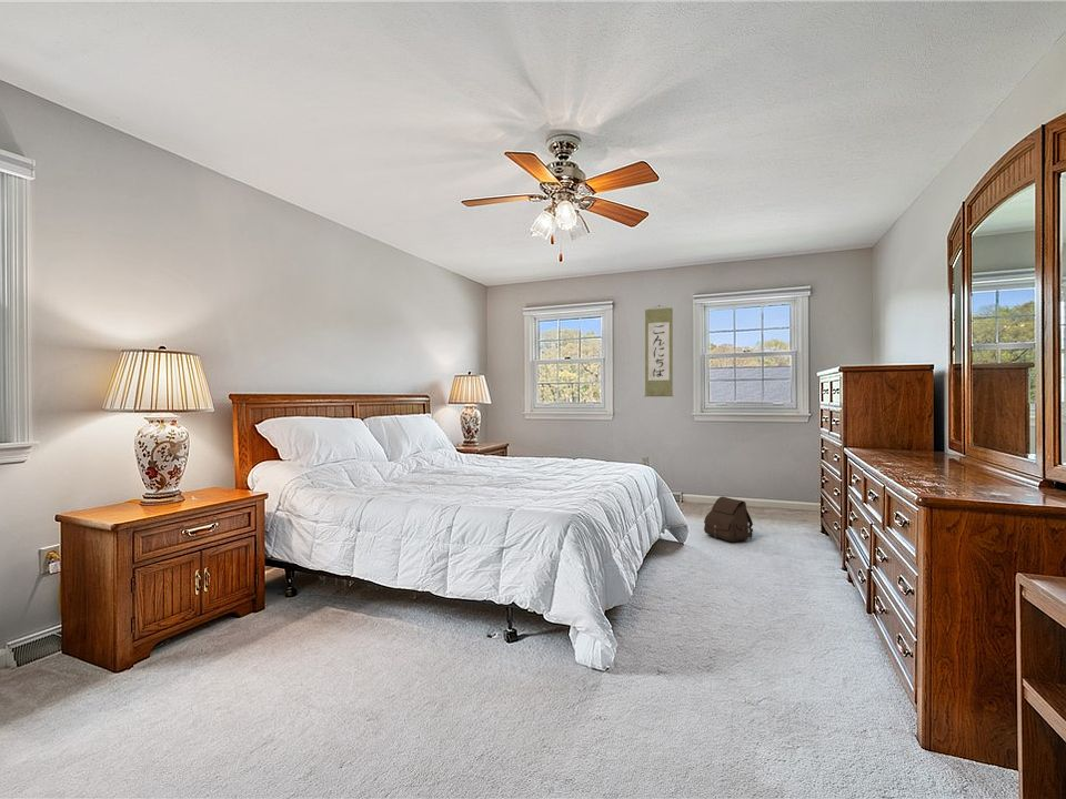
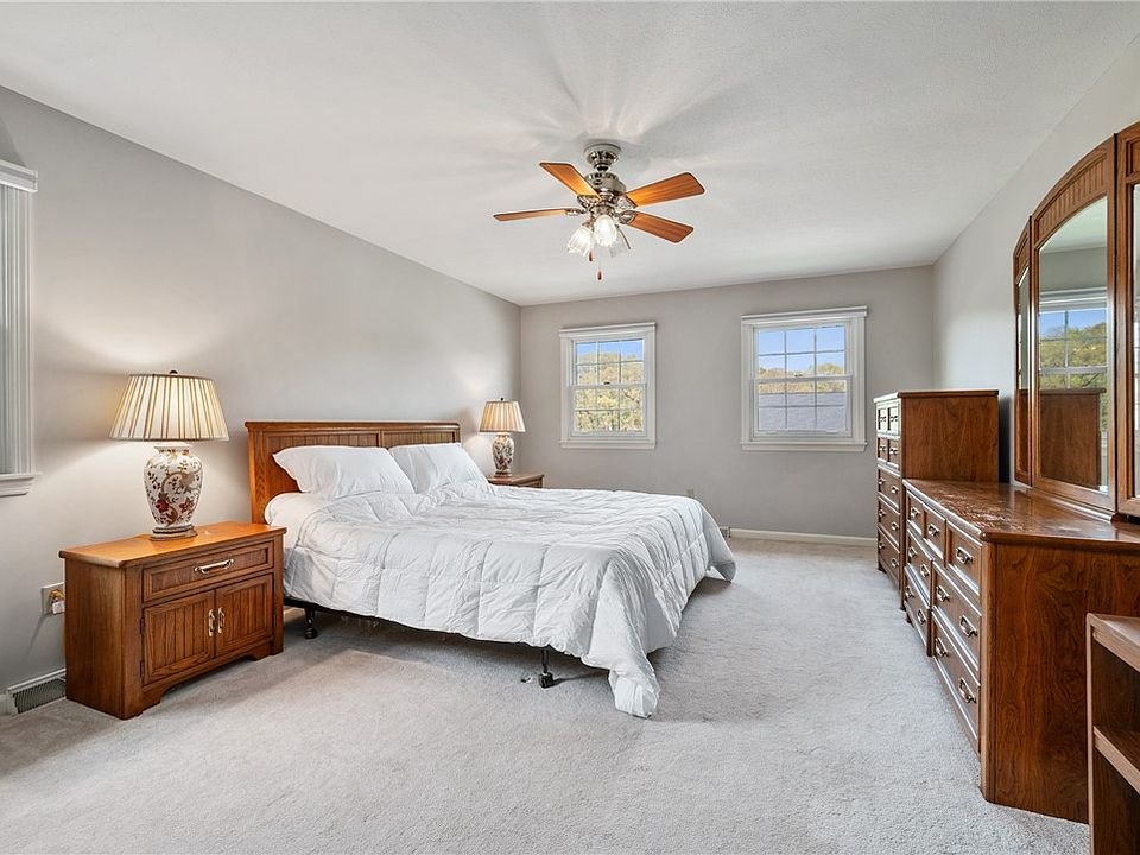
- satchel [703,496,754,543]
- wall scroll [644,304,674,397]
